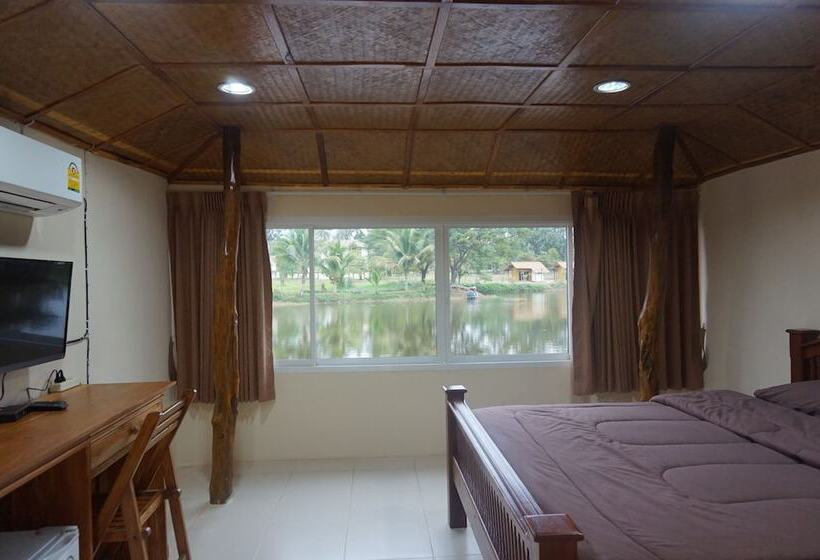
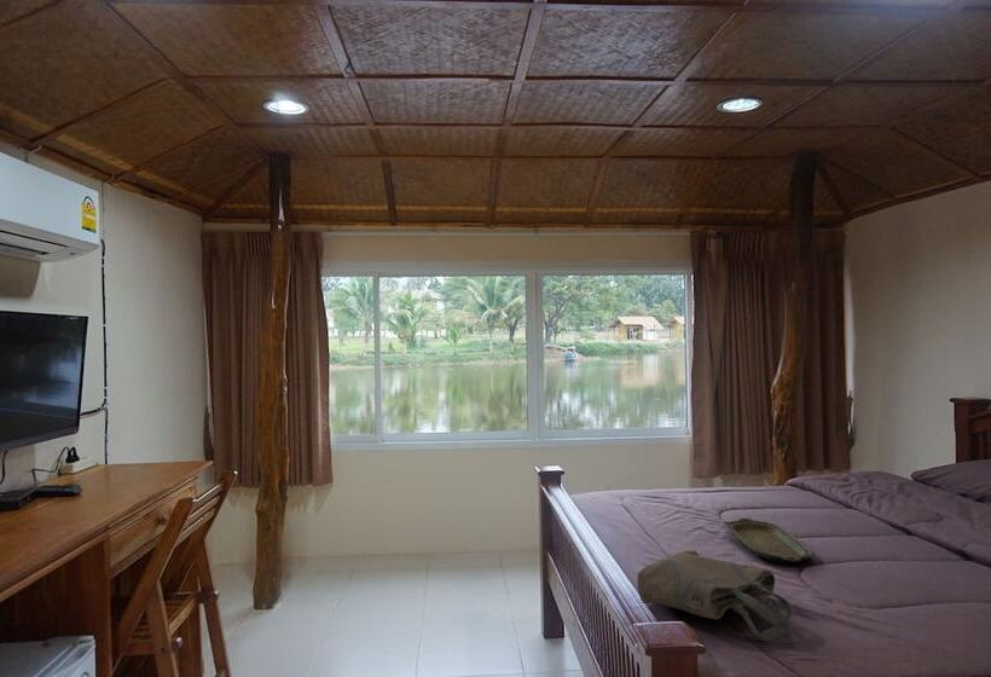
+ serving tray [723,517,815,563]
+ tote bag [637,549,795,642]
